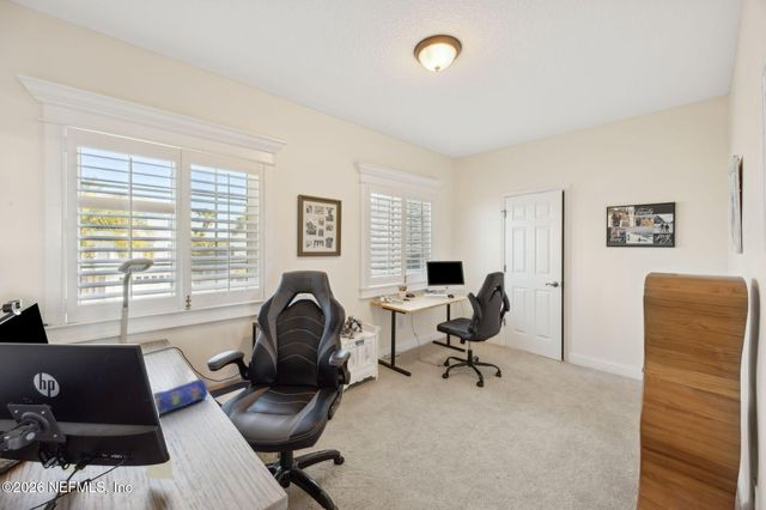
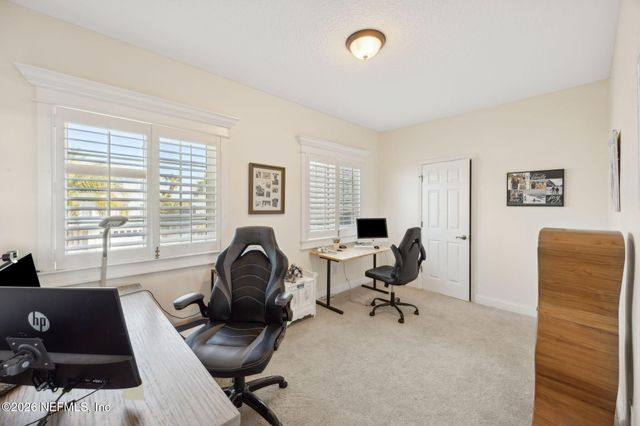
- pencil case [152,378,208,415]
